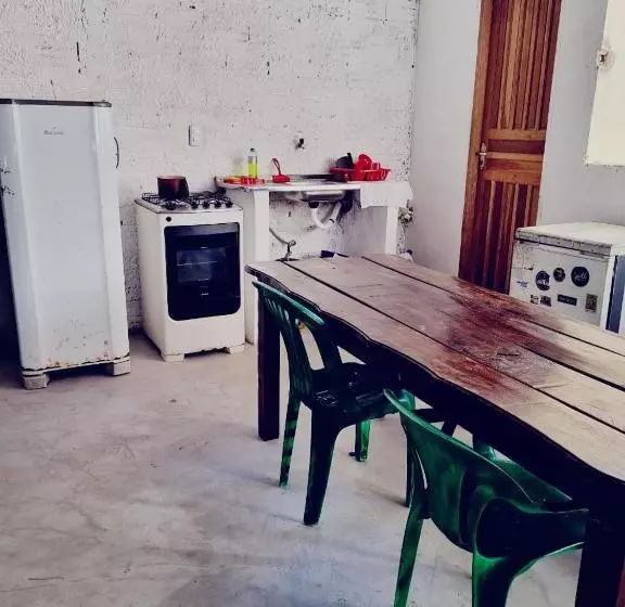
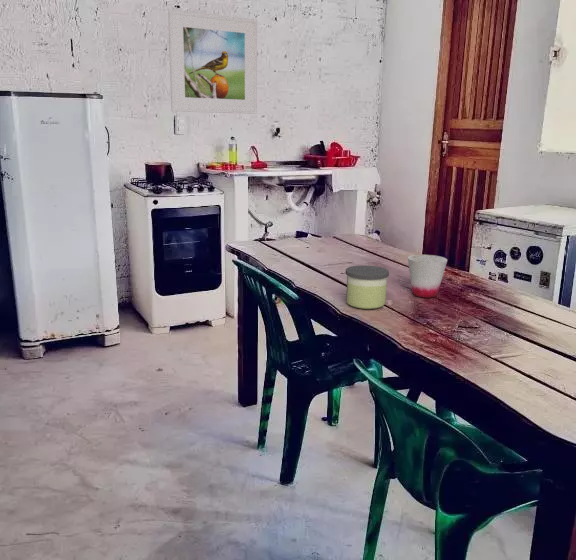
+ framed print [167,9,258,115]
+ cup [407,254,448,299]
+ candle [345,264,390,310]
